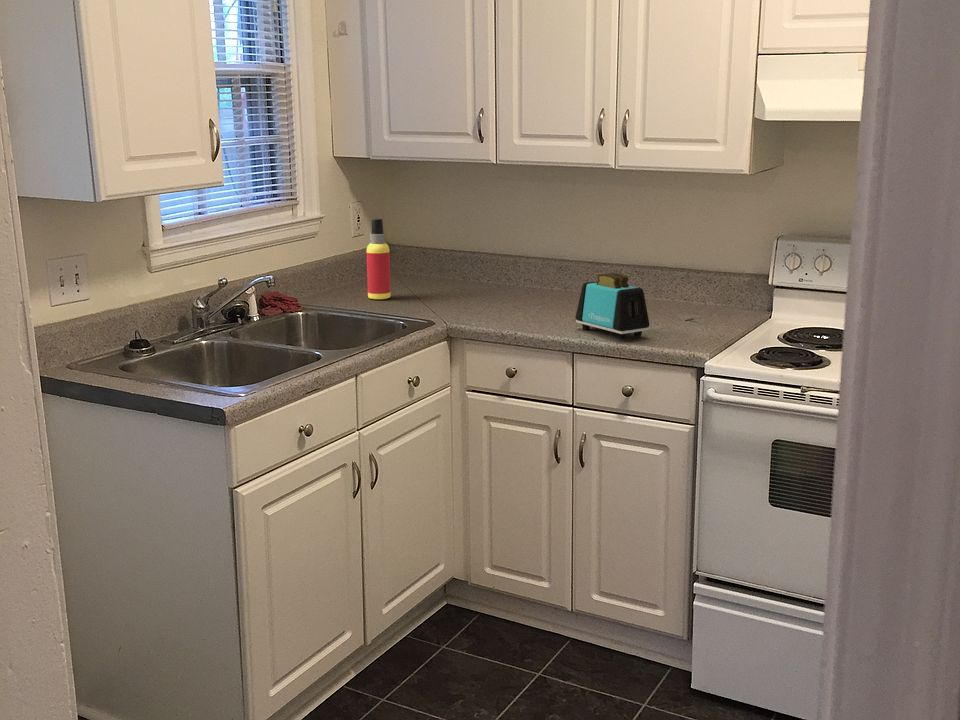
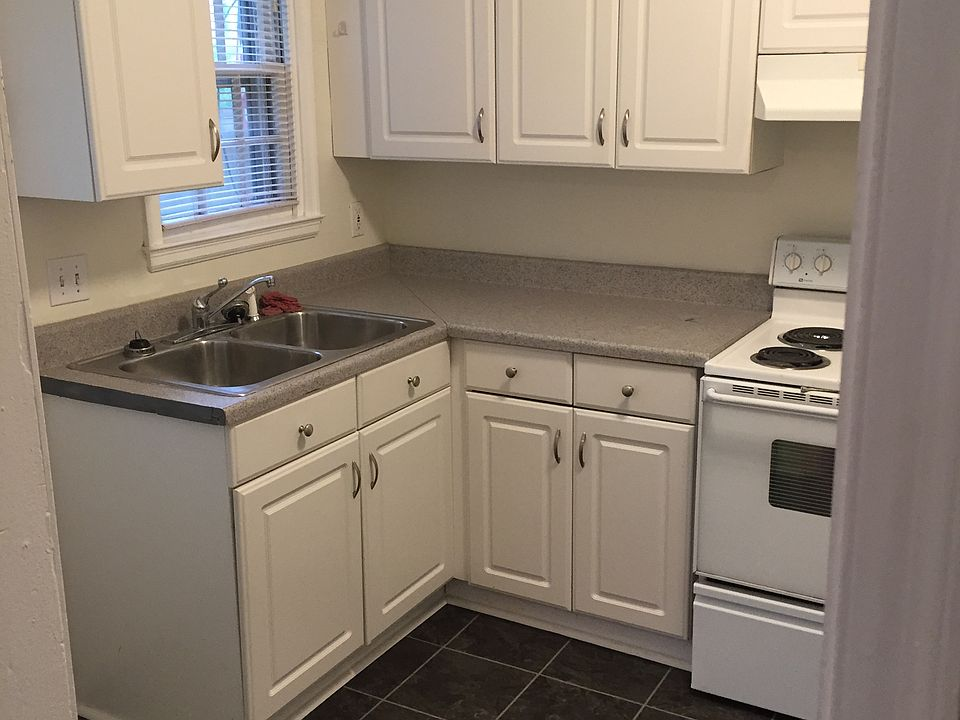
- toaster [574,272,651,340]
- spray bottle [366,218,392,300]
